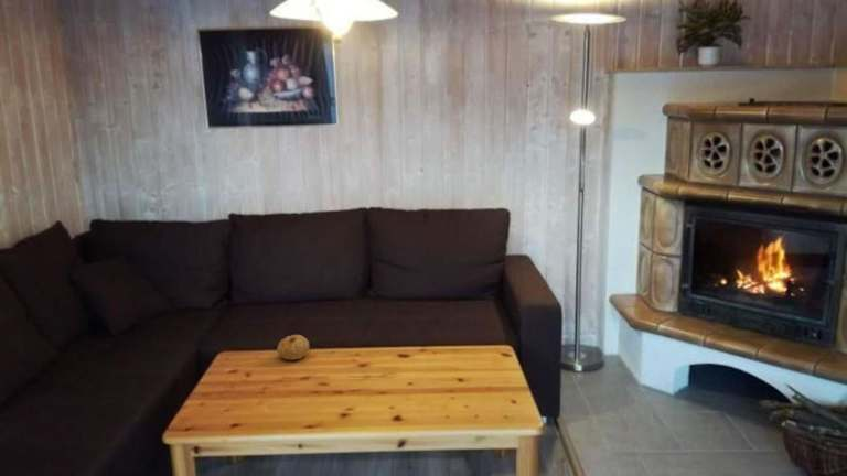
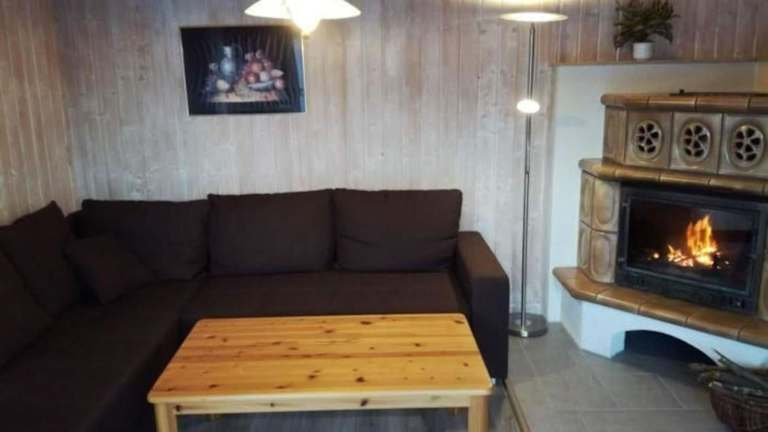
- fruit [276,334,311,361]
